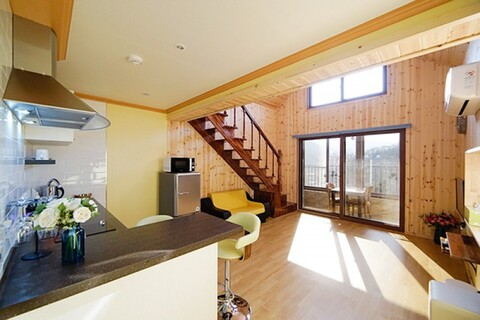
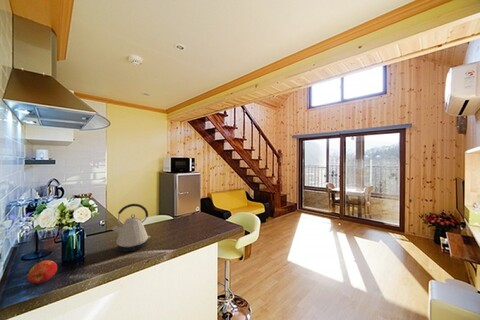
+ apple [27,259,58,285]
+ kettle [110,203,151,253]
